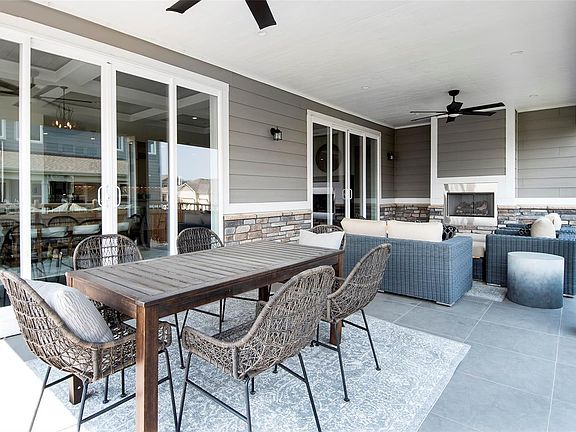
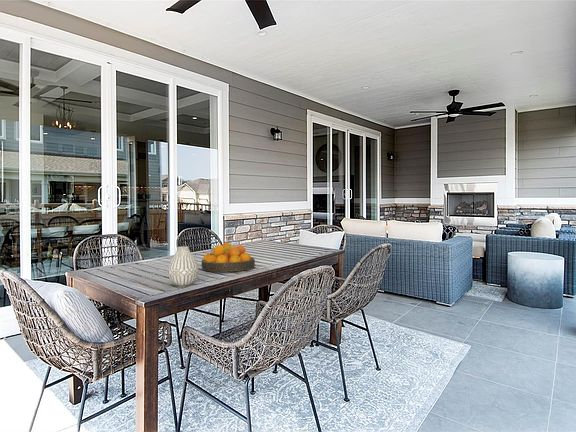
+ fruit bowl [201,242,256,273]
+ vase [167,245,200,287]
